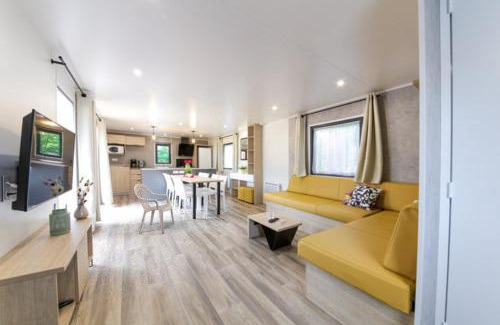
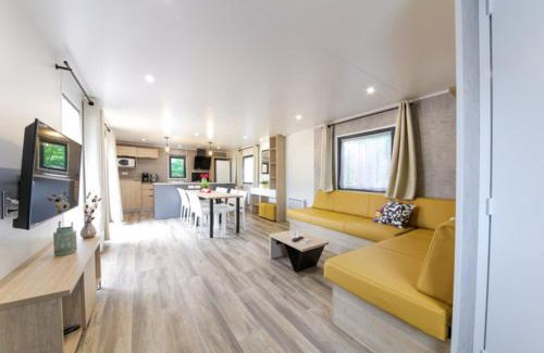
- armchair [133,183,175,235]
